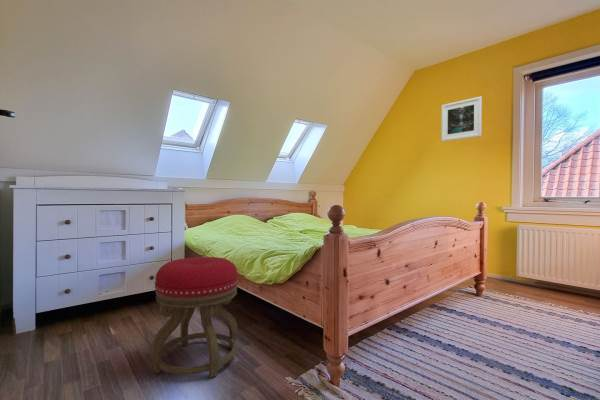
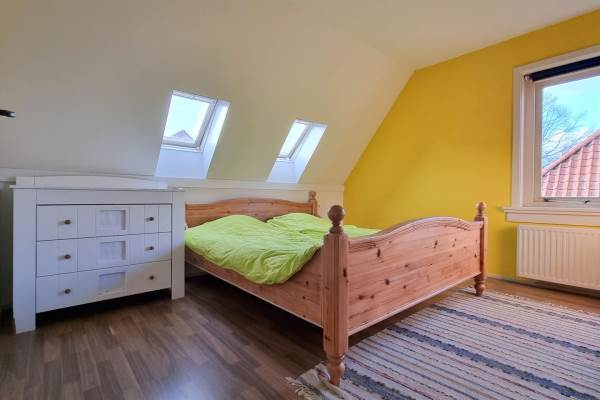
- stool [150,256,239,379]
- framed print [440,95,483,142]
